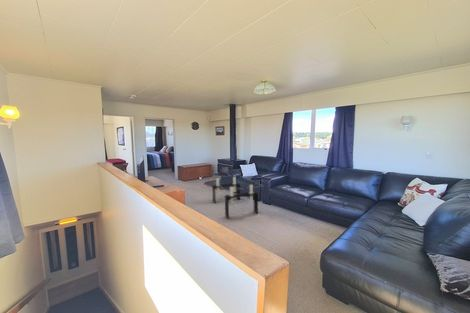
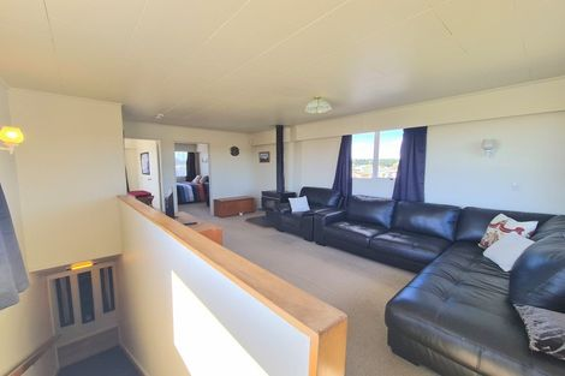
- coffee table [208,174,264,220]
